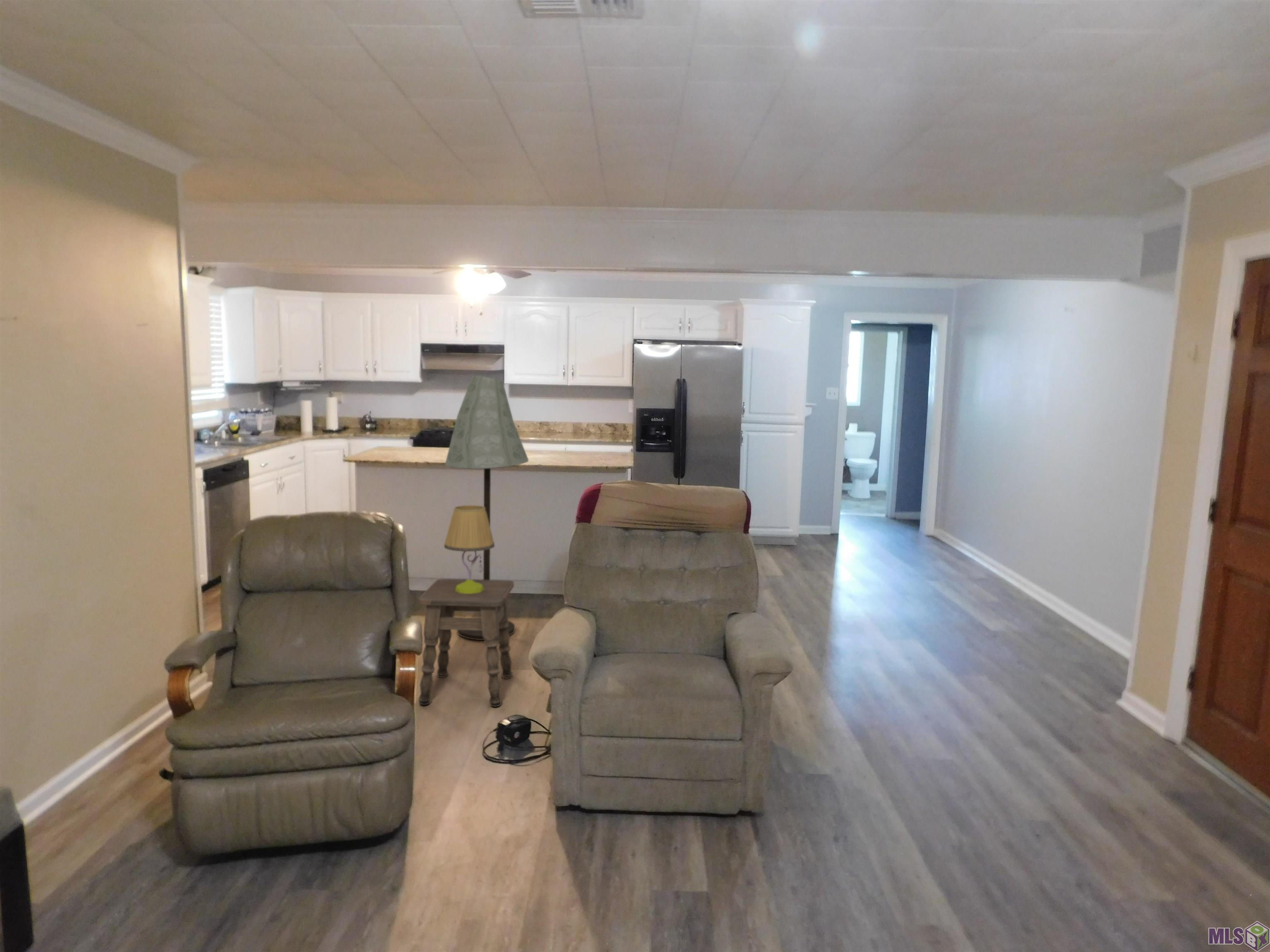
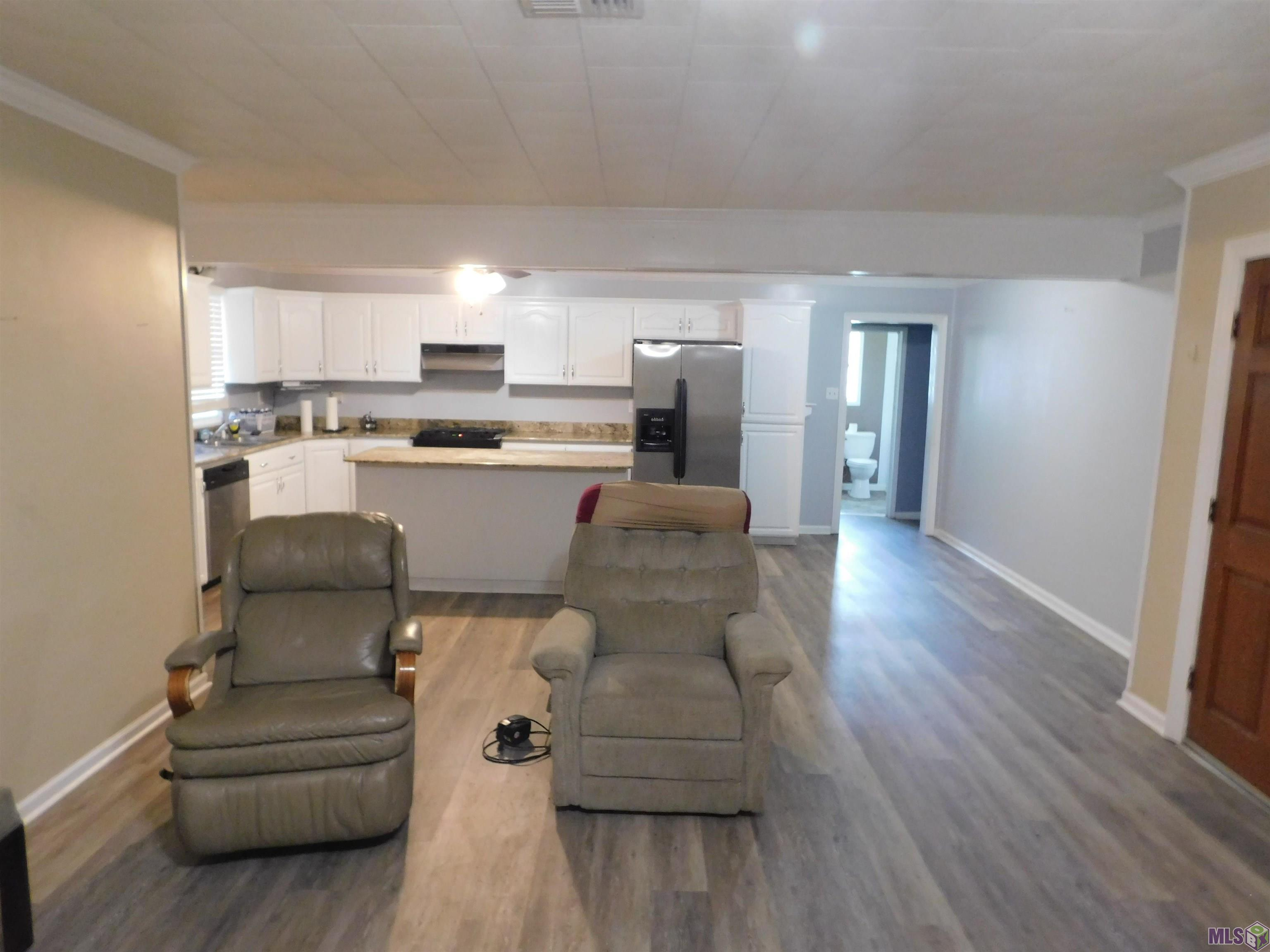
- table lamp [444,505,495,594]
- side table [418,578,514,707]
- floor lamp [444,375,529,640]
